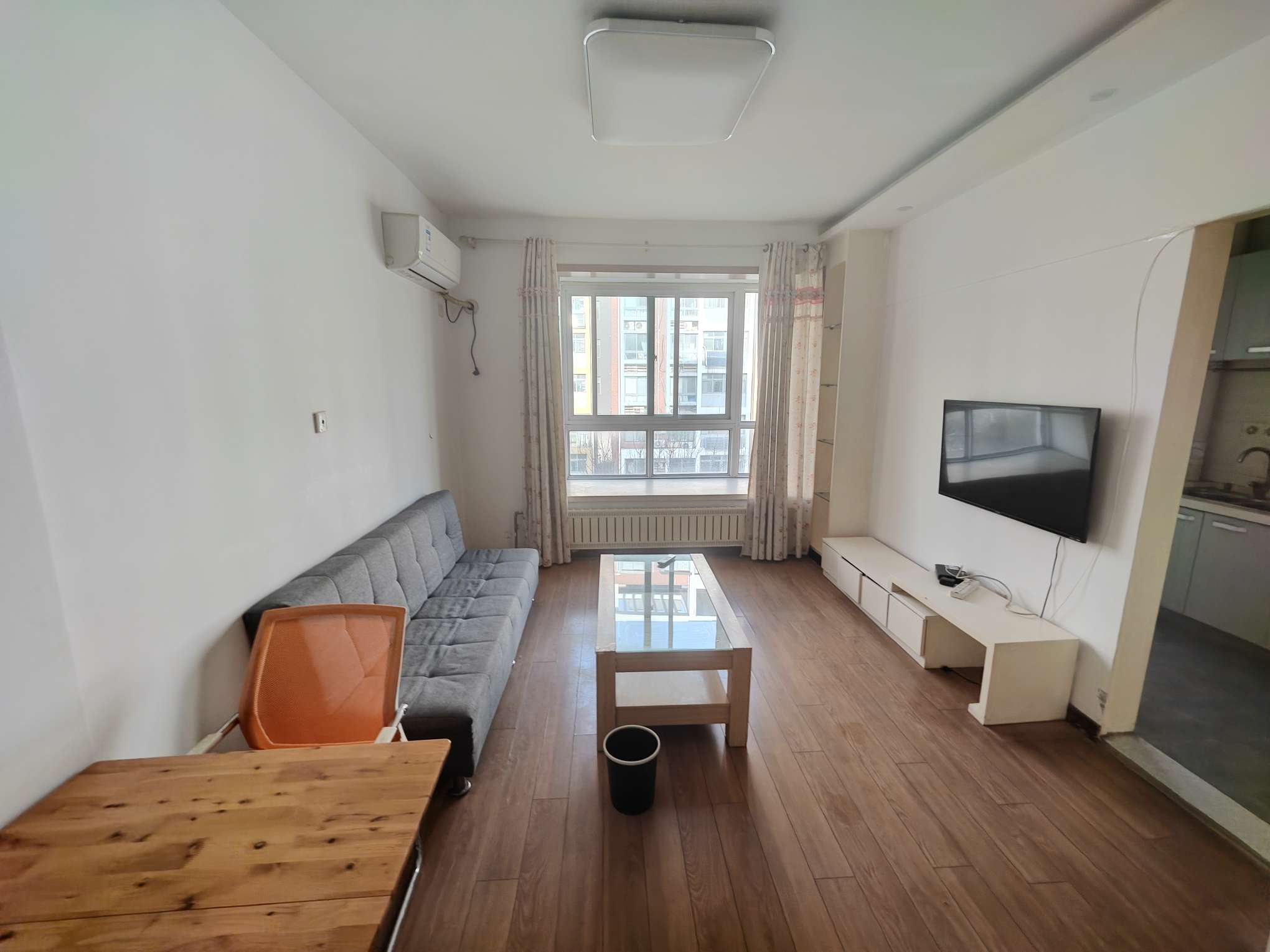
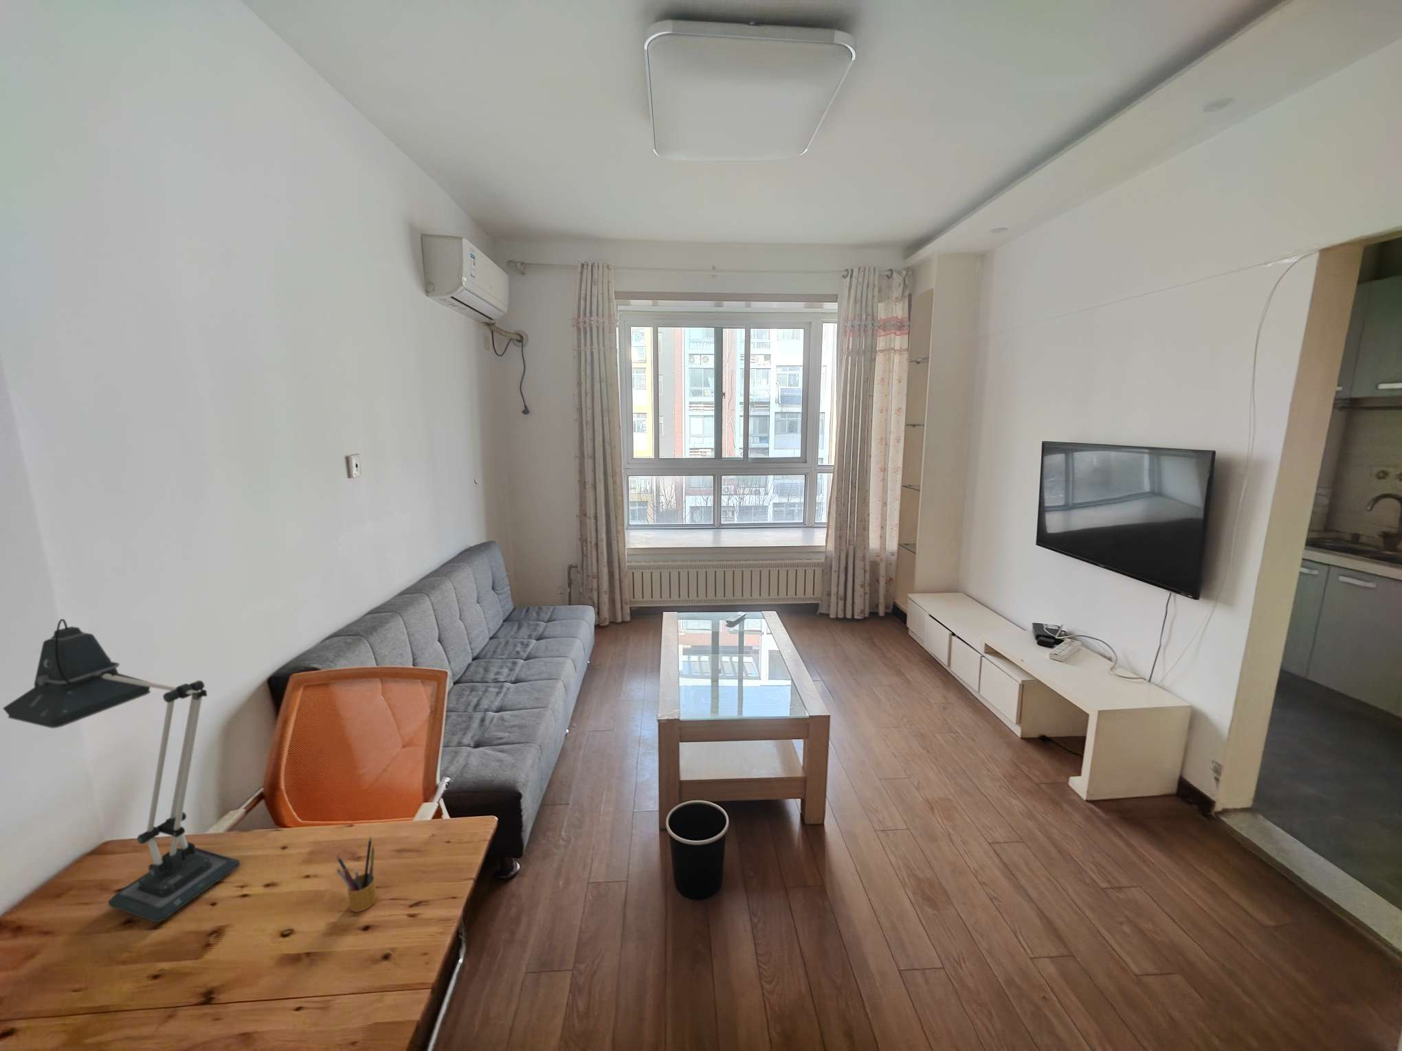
+ pencil box [336,836,378,913]
+ desk lamp [2,618,242,923]
